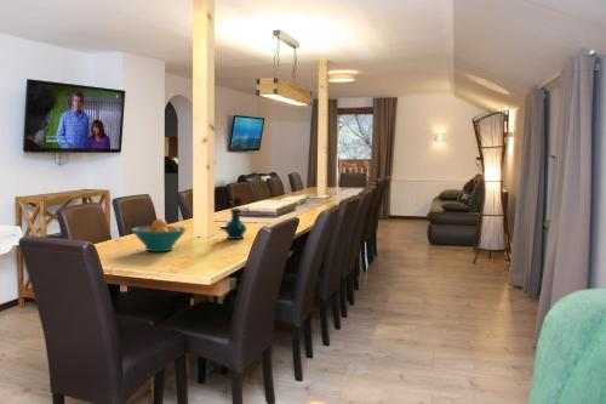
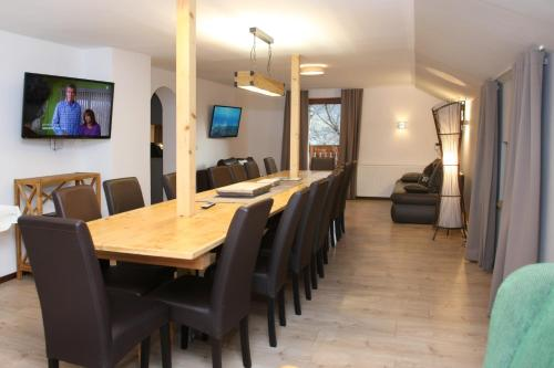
- fruit bowl [130,217,188,252]
- vase [223,195,251,240]
